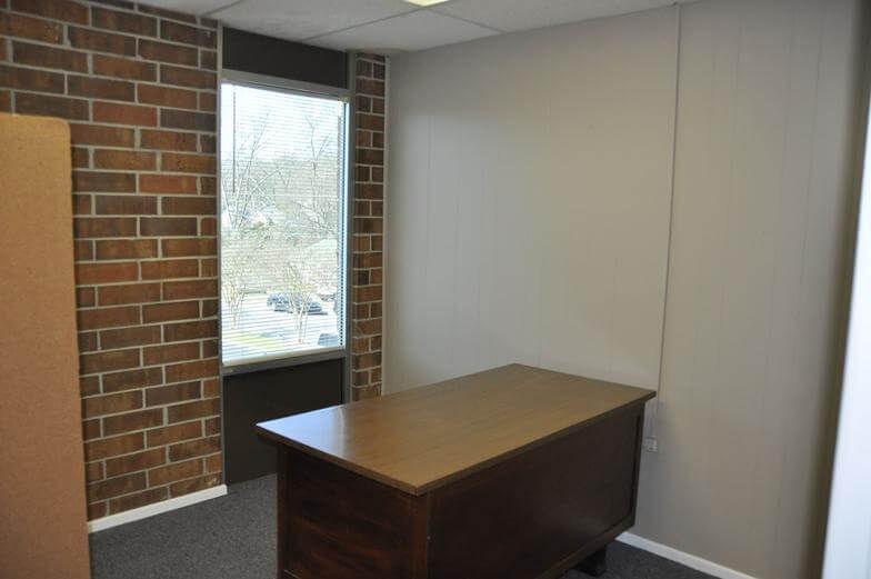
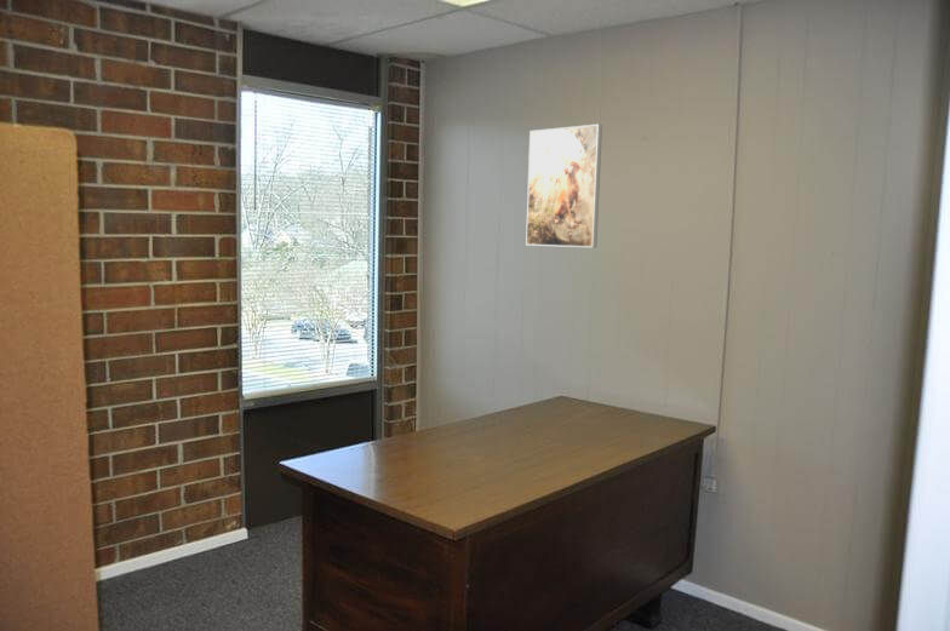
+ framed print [525,124,603,248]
